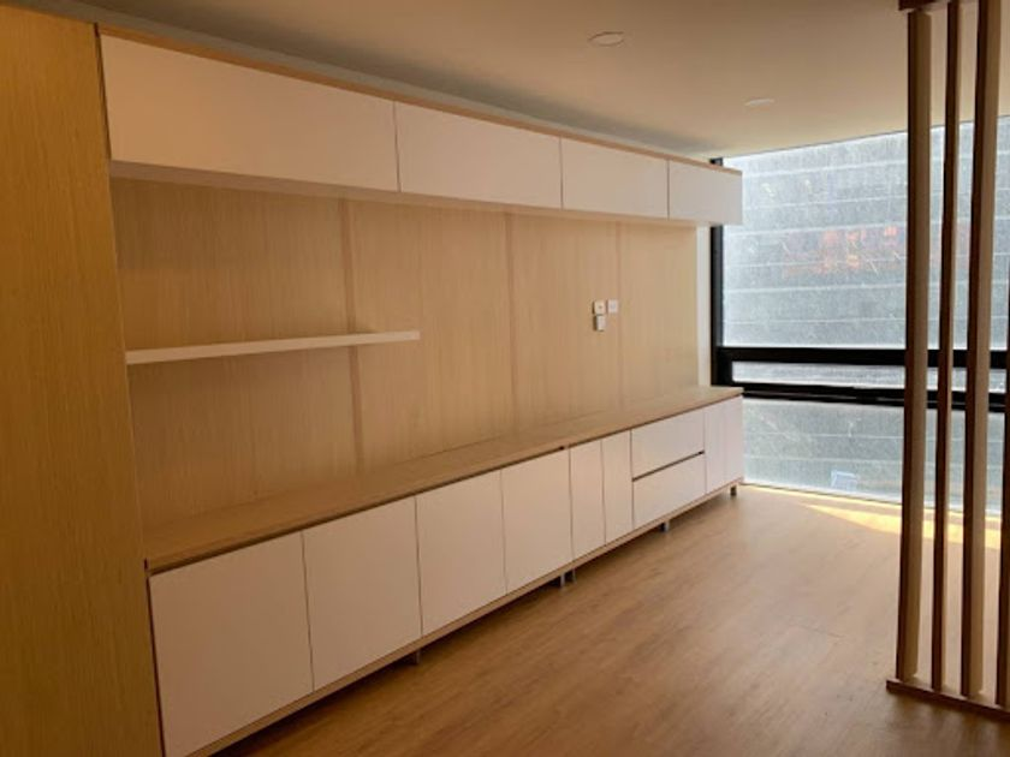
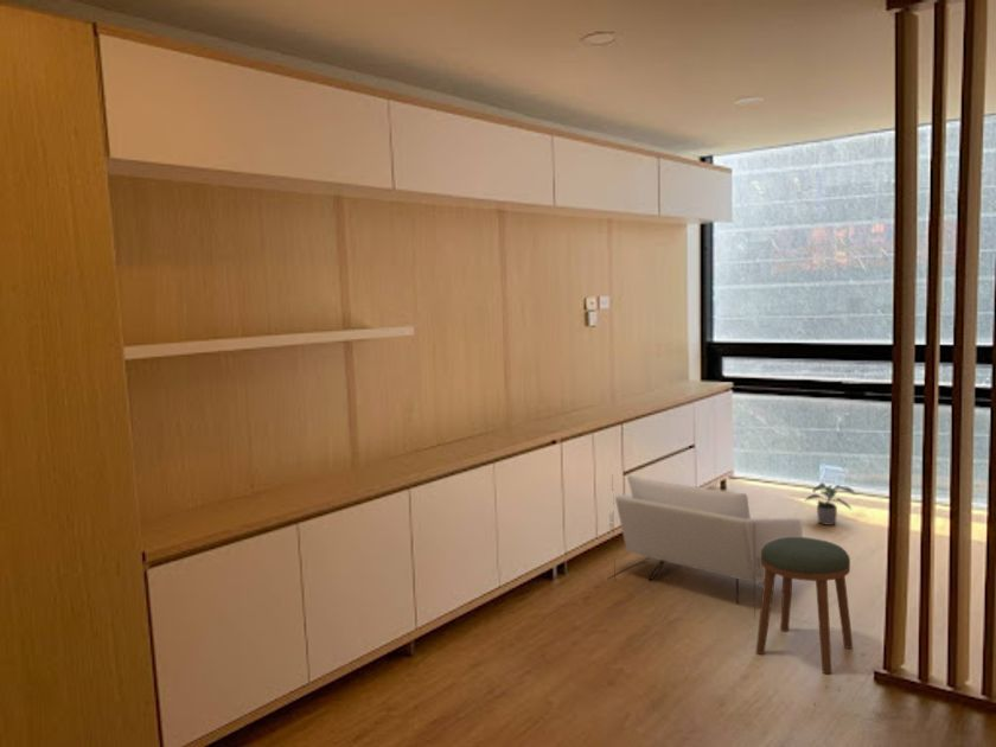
+ potted plant [804,481,857,526]
+ stool [755,536,854,675]
+ armchair [607,474,804,621]
